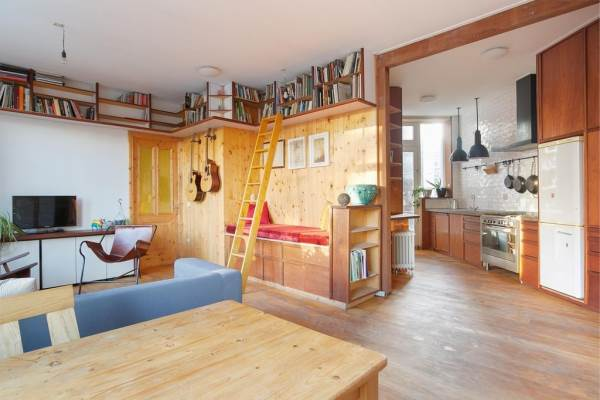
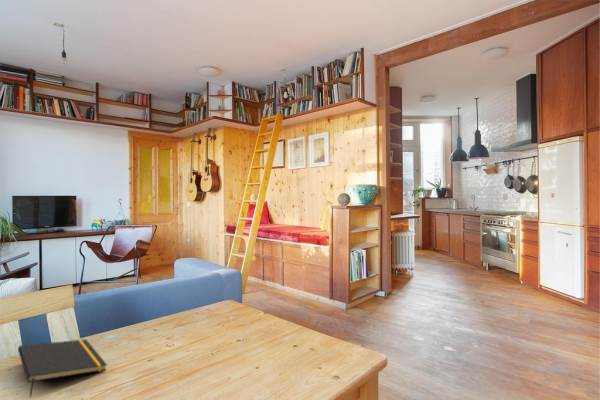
+ notepad [17,338,108,398]
